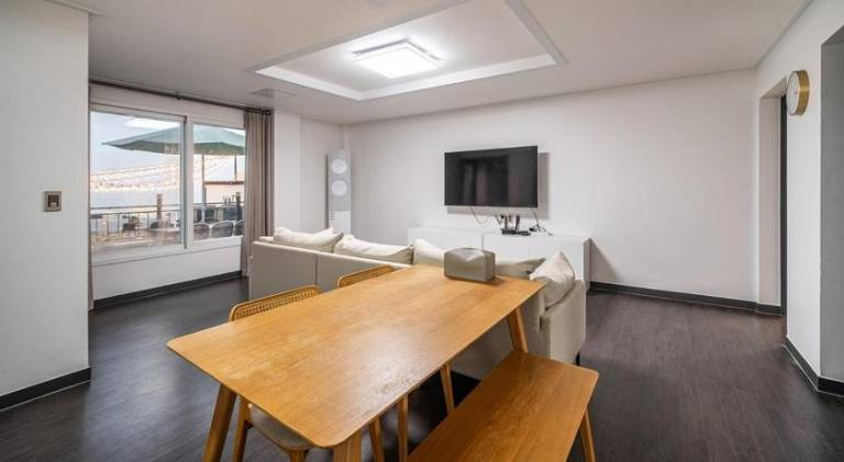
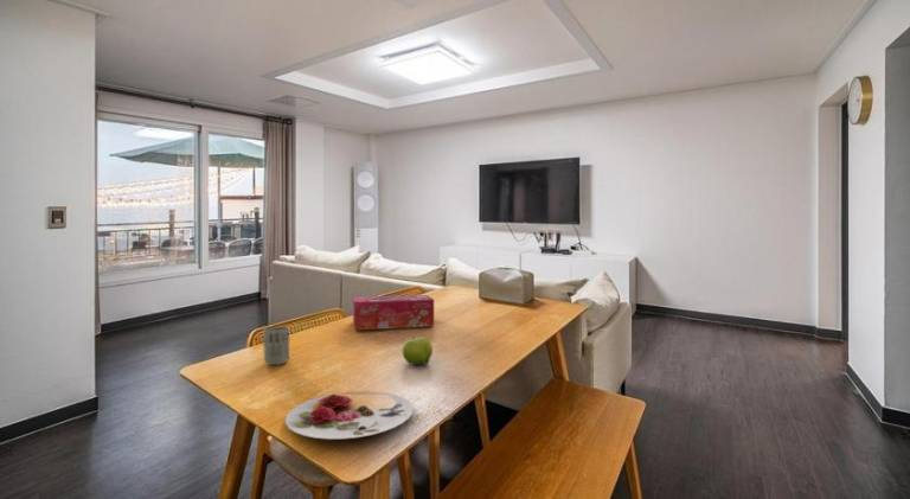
+ fruit [402,335,434,366]
+ cup [262,325,290,366]
+ tissue box [352,294,435,331]
+ plate [284,390,415,441]
